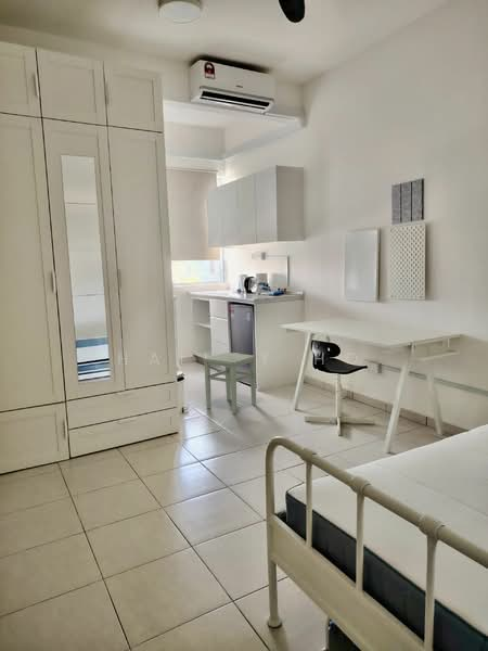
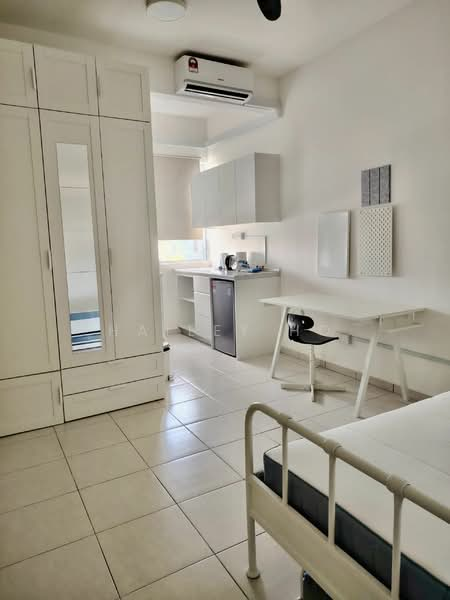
- stool [203,352,257,414]
